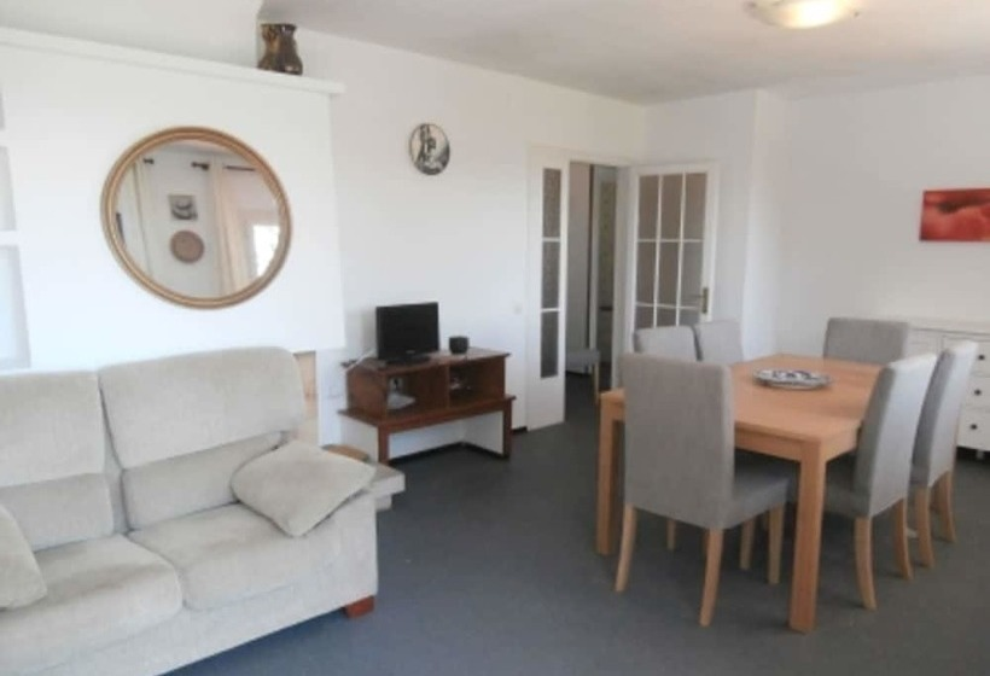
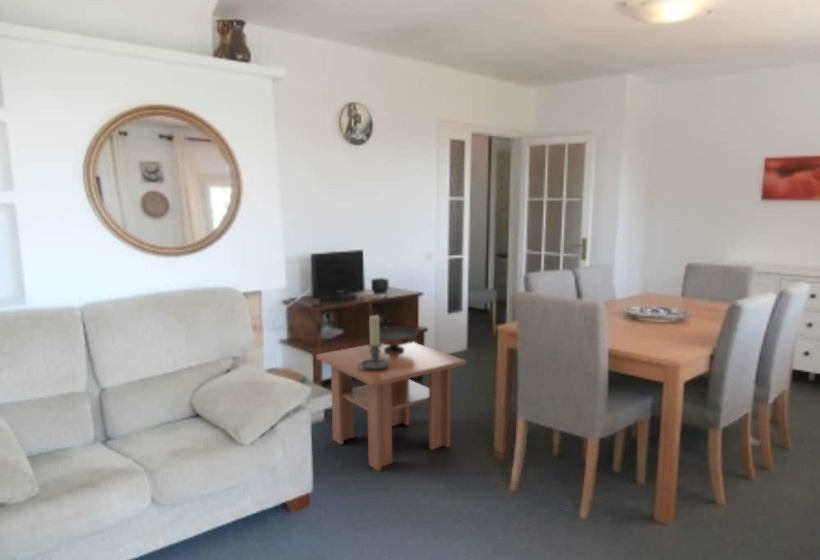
+ candle holder [358,314,390,370]
+ decorative bowl [379,326,418,353]
+ coffee table [315,341,467,472]
